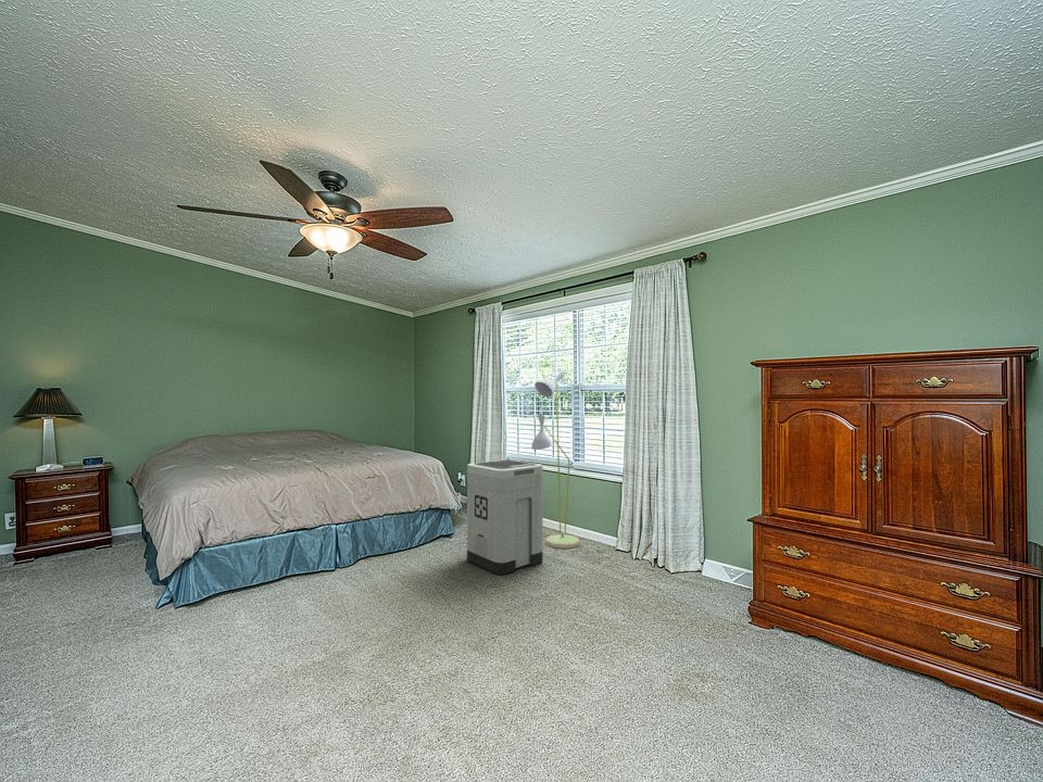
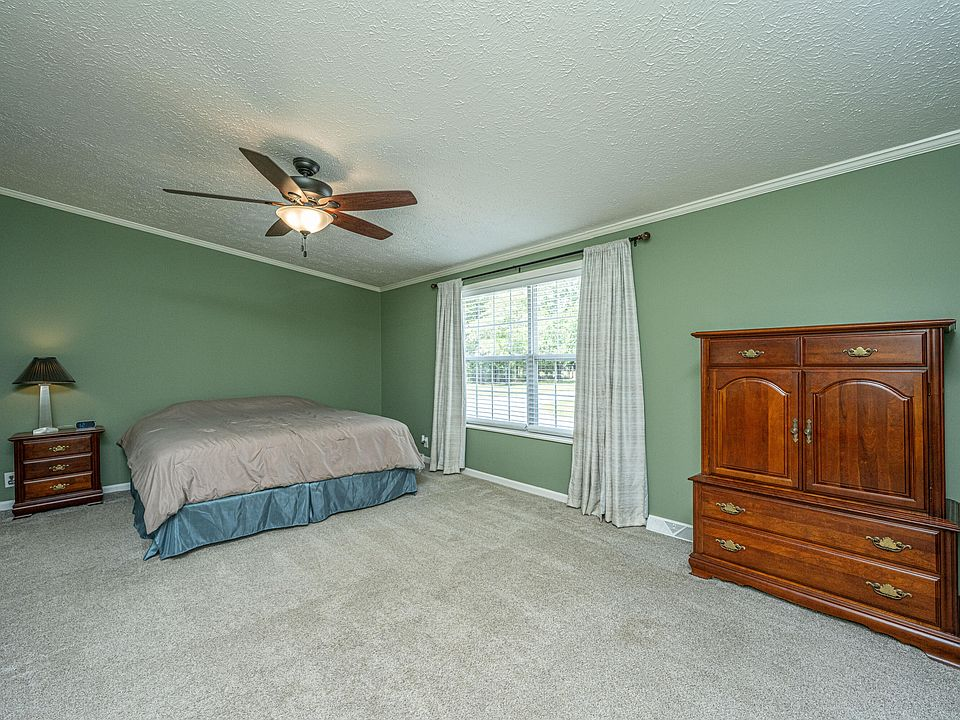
- trash can [466,458,543,576]
- floor lamp [530,369,580,550]
